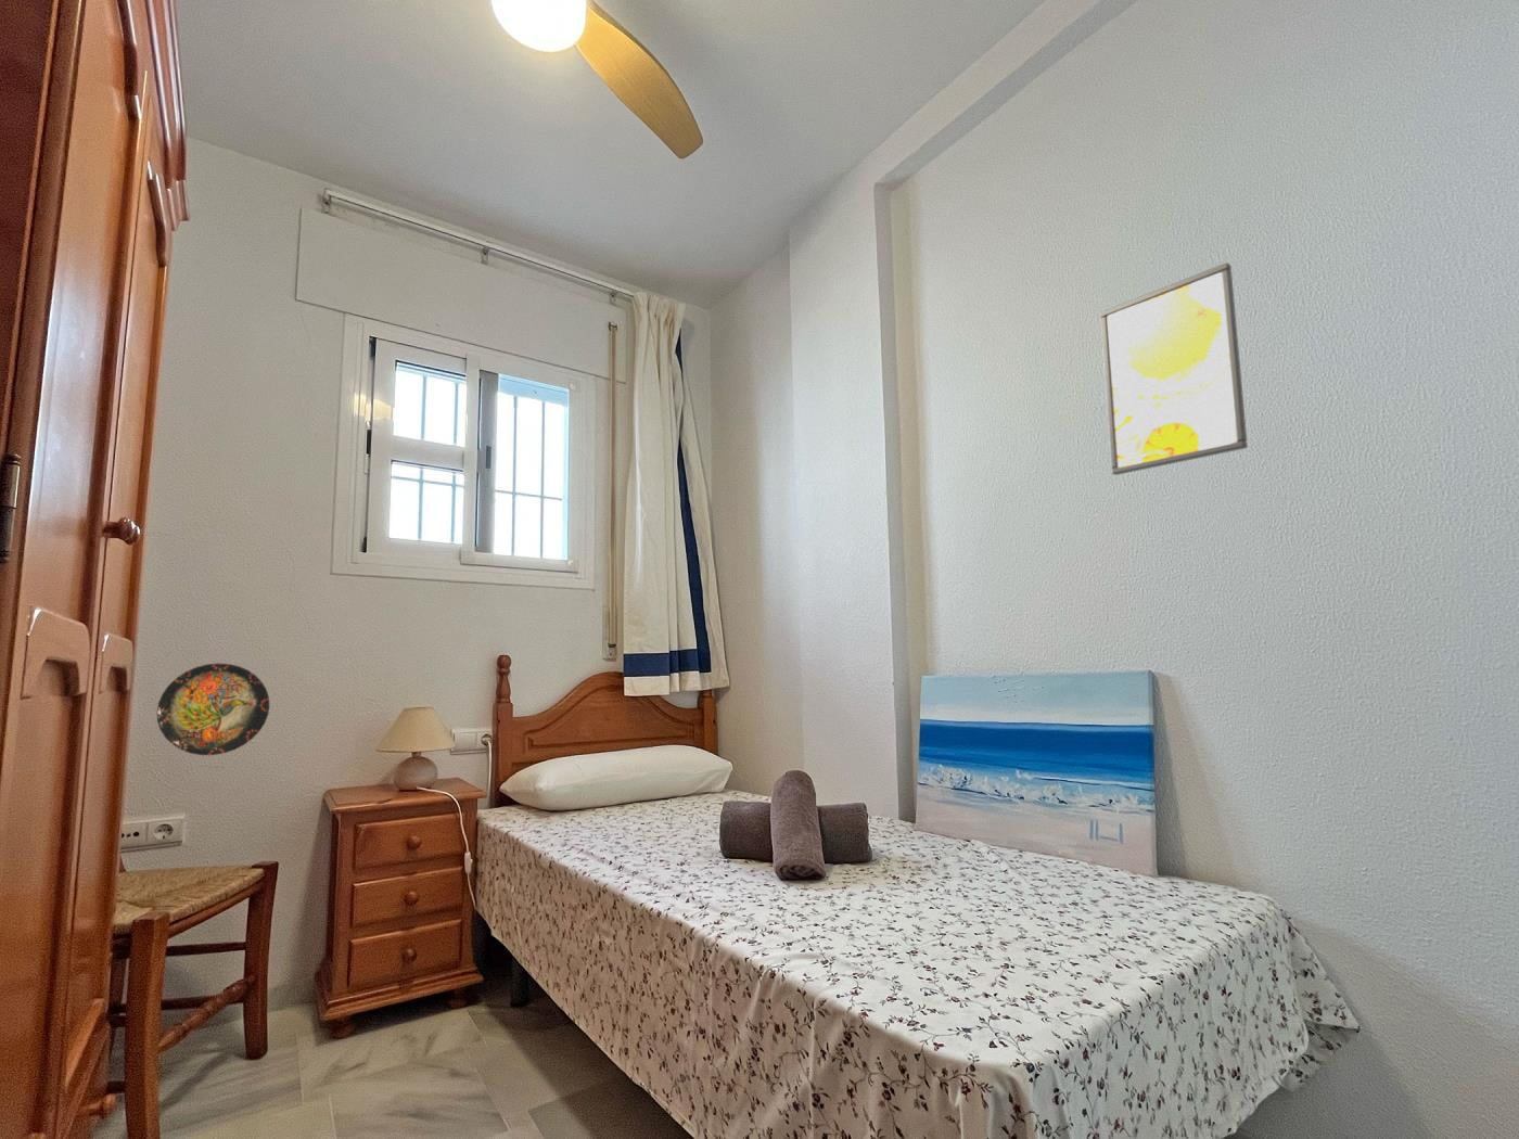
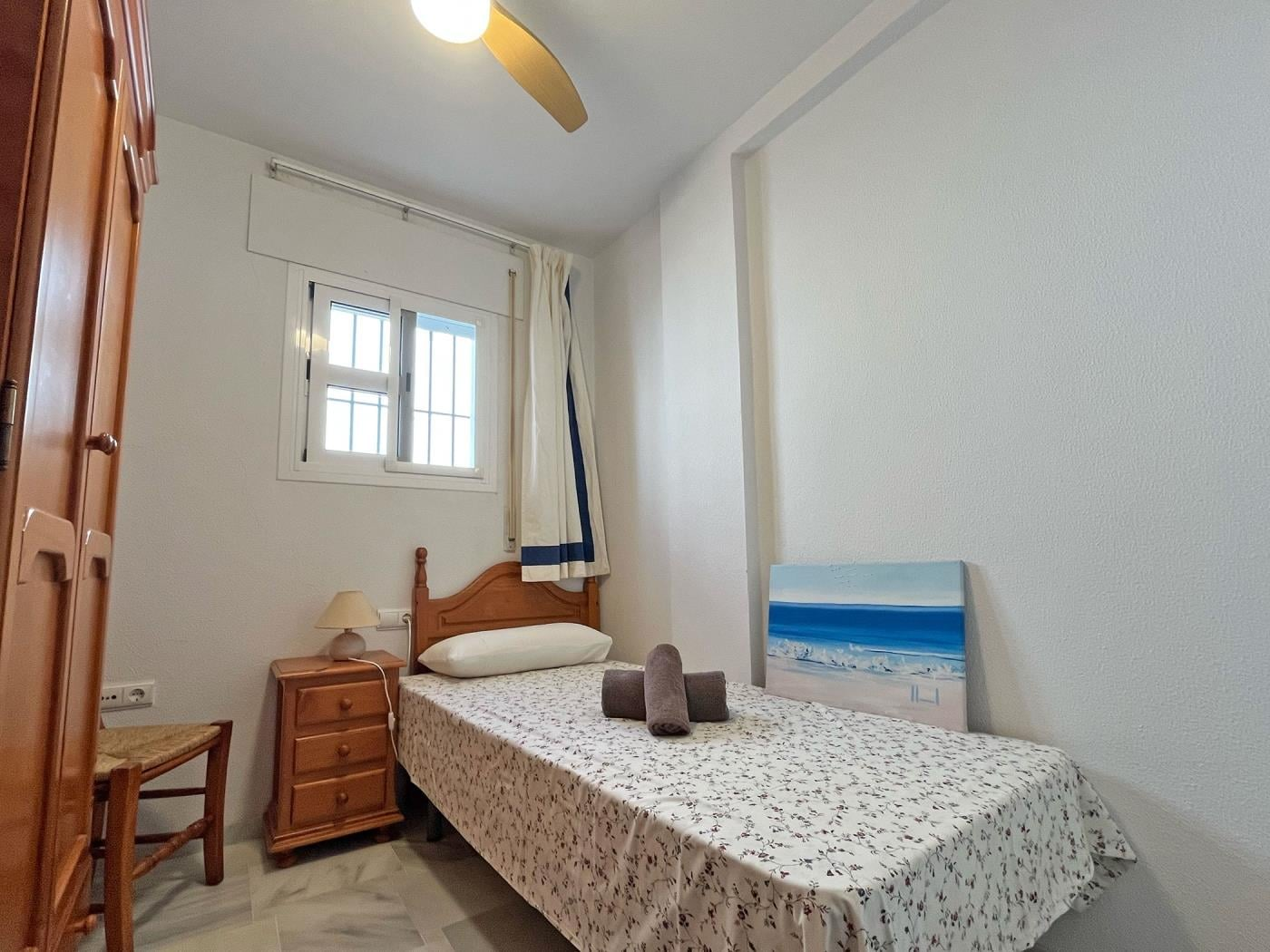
- decorative plate [157,662,272,756]
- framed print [1099,262,1249,476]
